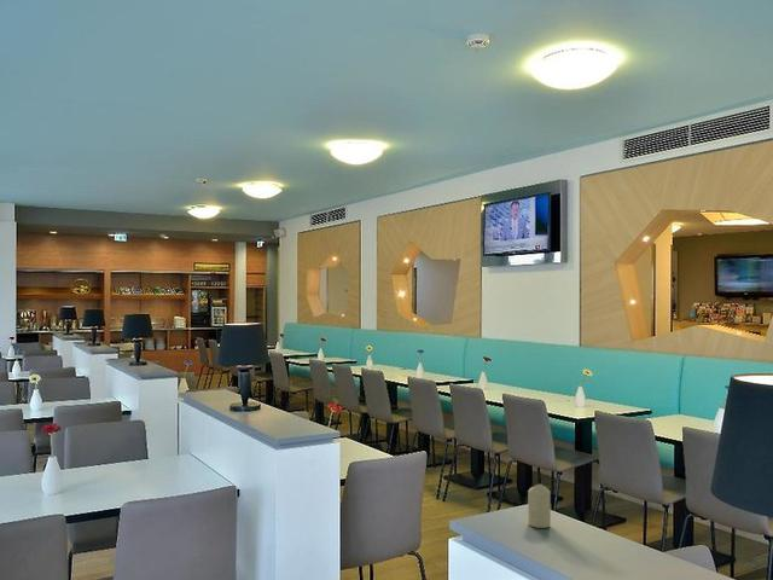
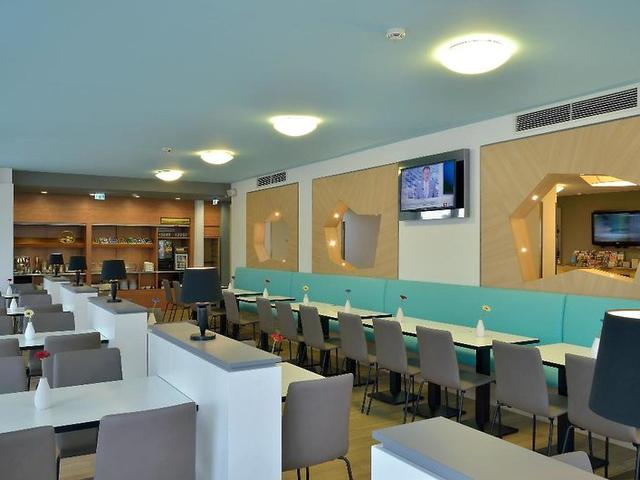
- candle [527,483,552,529]
